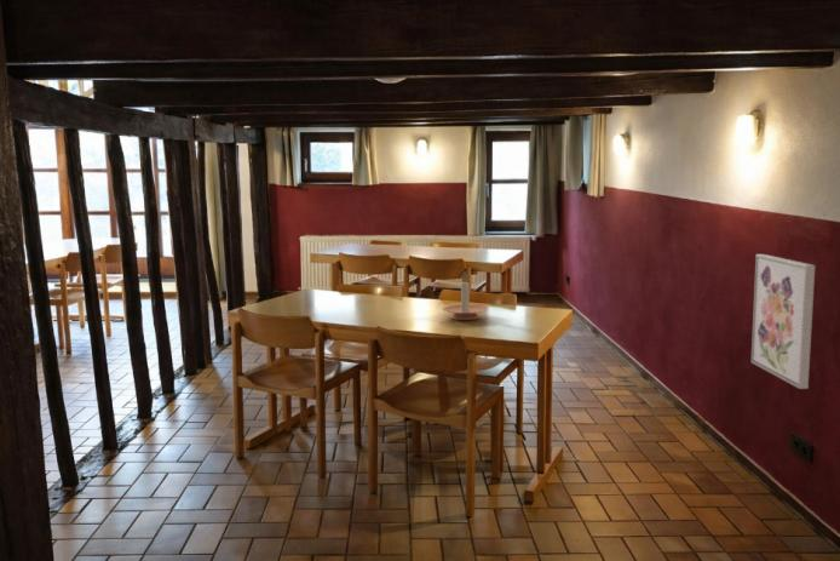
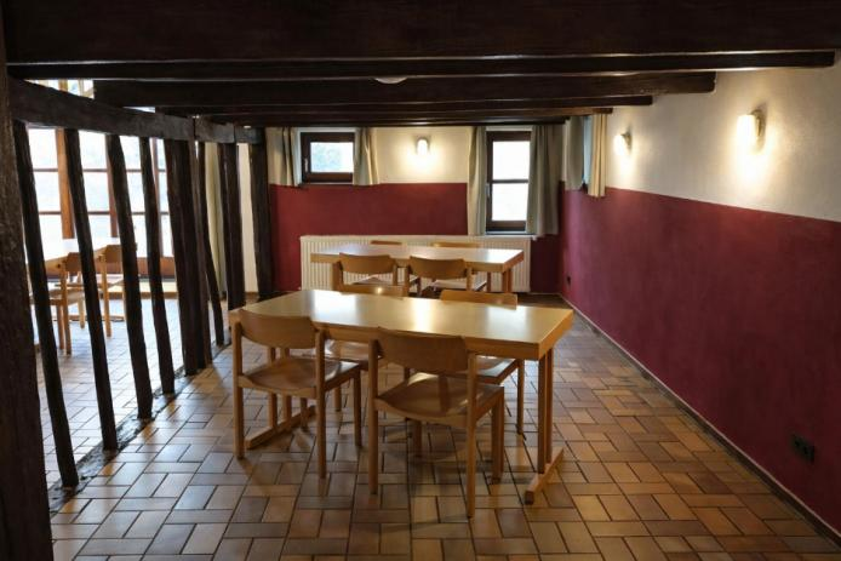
- candle holder [442,268,489,321]
- wall art [750,253,816,390]
